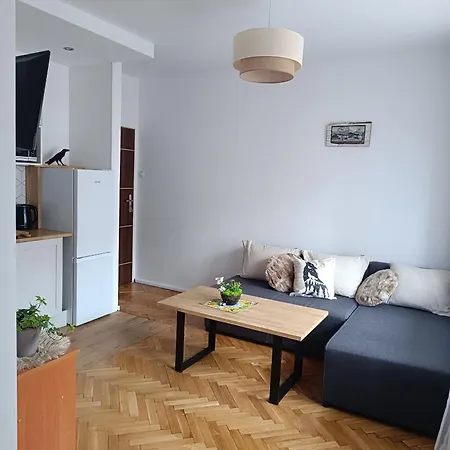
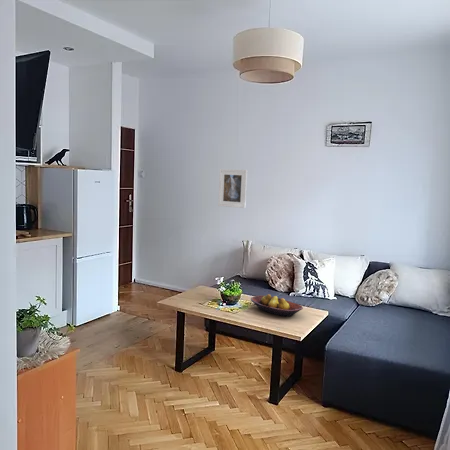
+ fruit bowl [250,293,304,318]
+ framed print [217,168,248,209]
